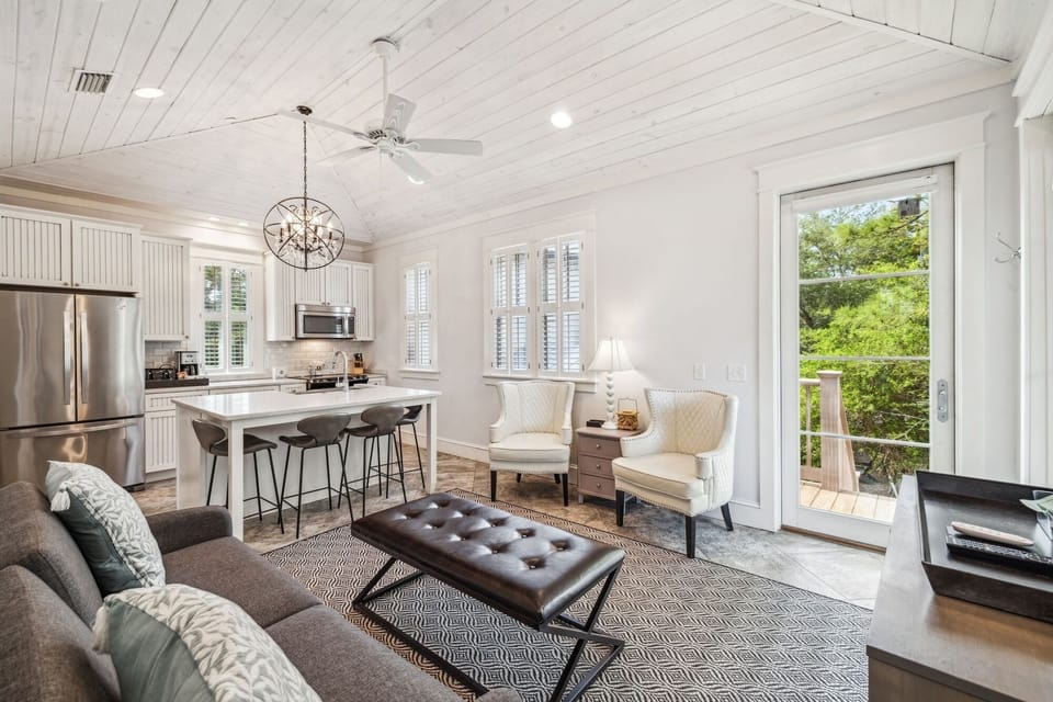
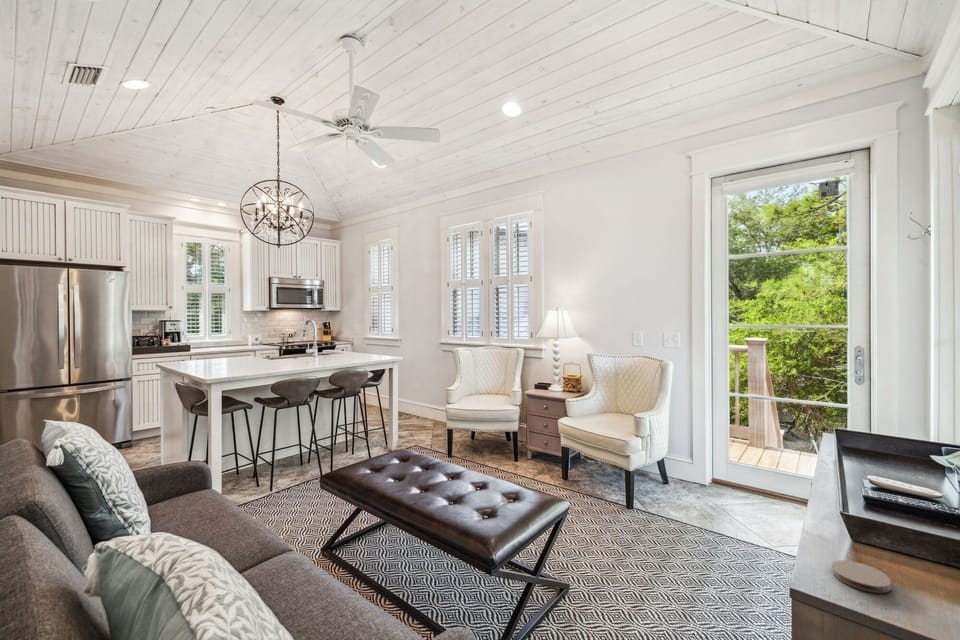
+ coaster [831,559,892,594]
